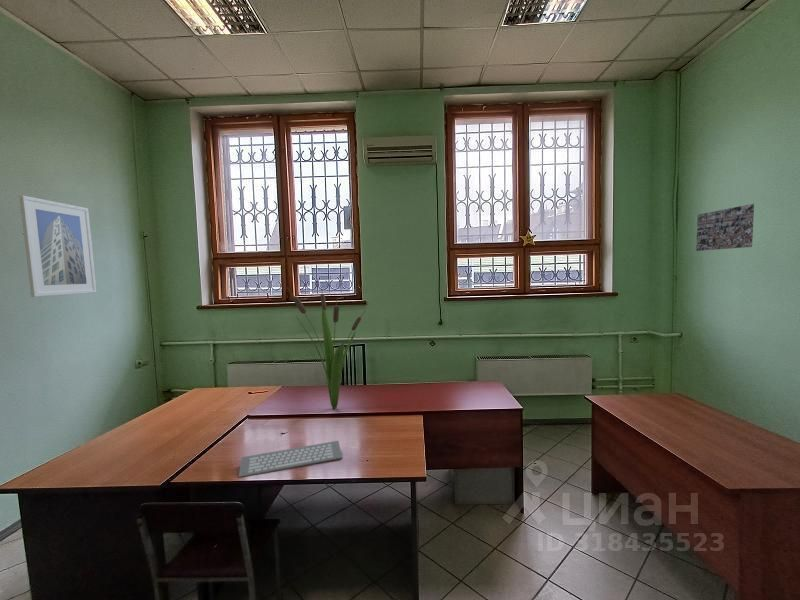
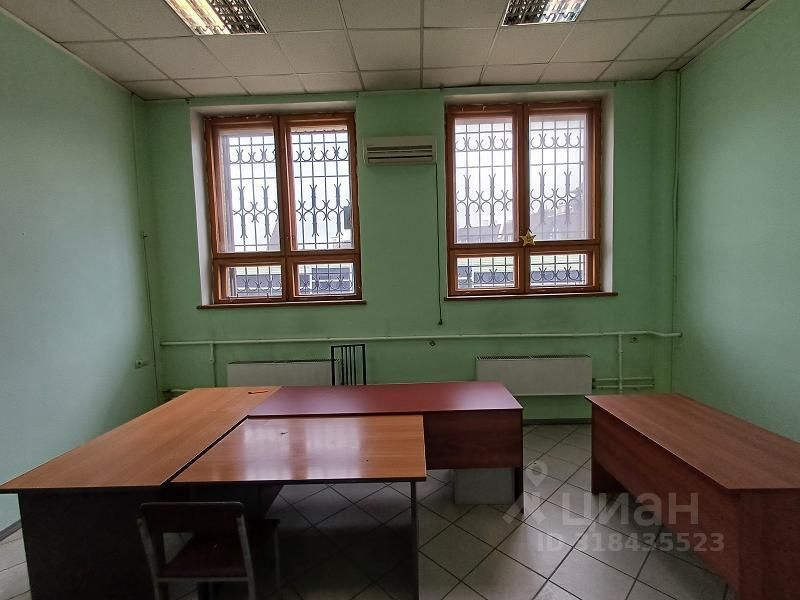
- map [695,203,755,252]
- plant [284,284,369,410]
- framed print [19,194,98,298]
- computer keyboard [238,440,343,479]
